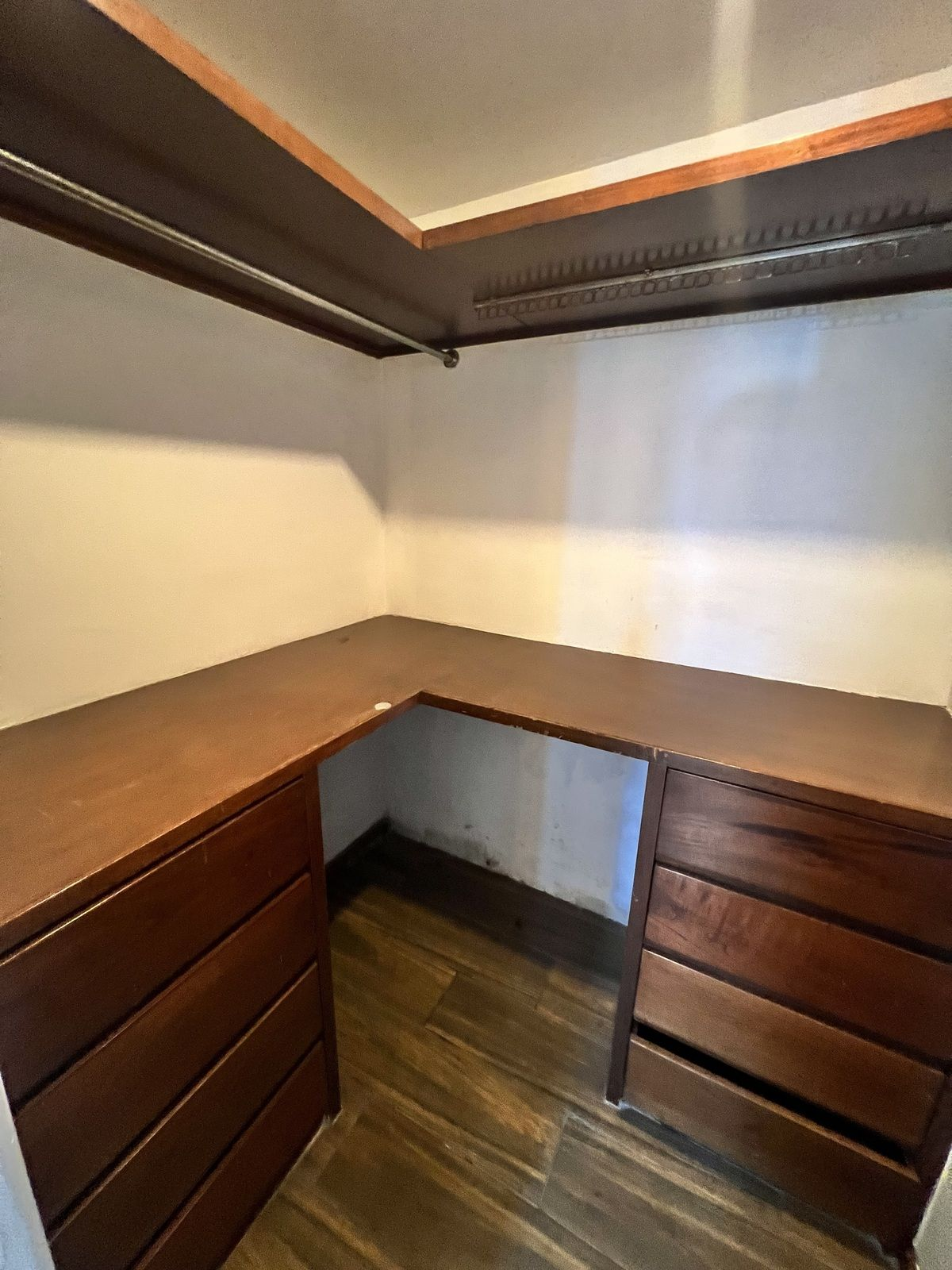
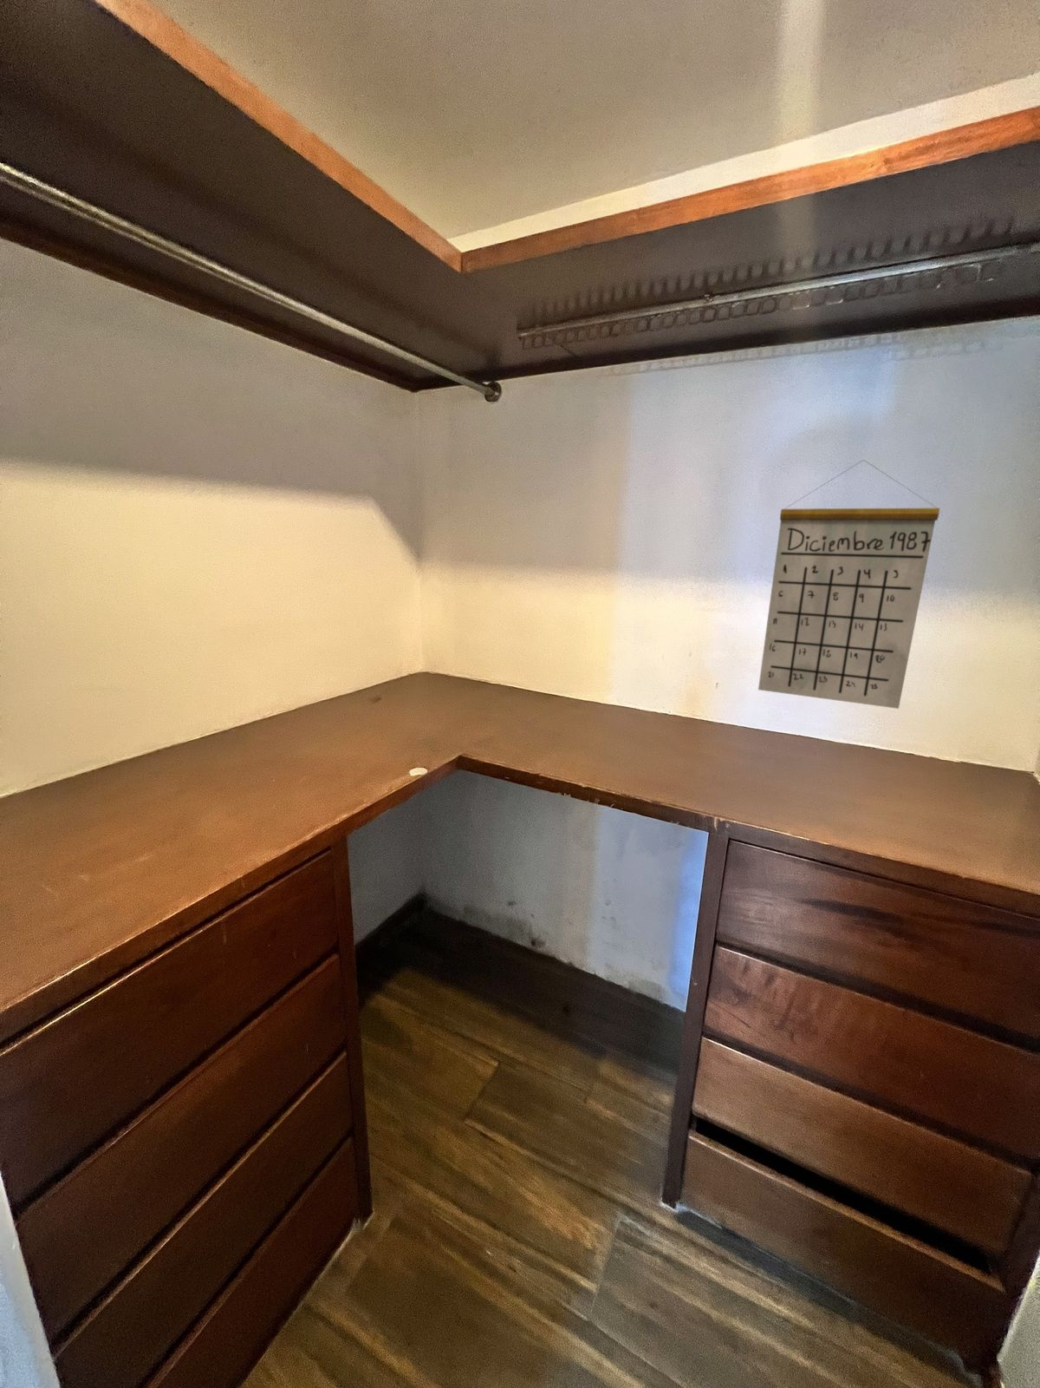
+ calendar [757,459,941,709]
